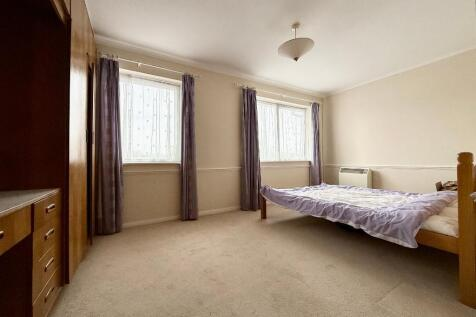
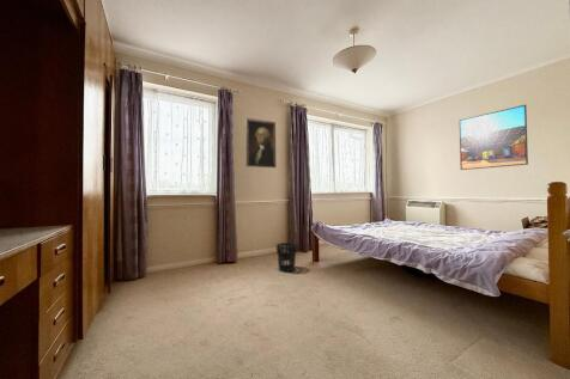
+ wastebasket [275,242,298,273]
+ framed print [459,104,529,171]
+ portrait [244,117,277,169]
